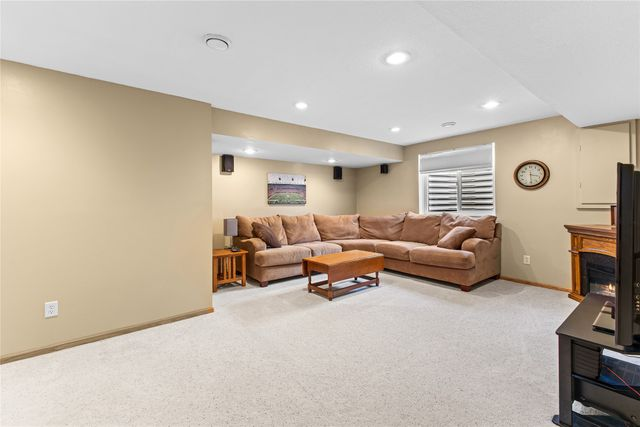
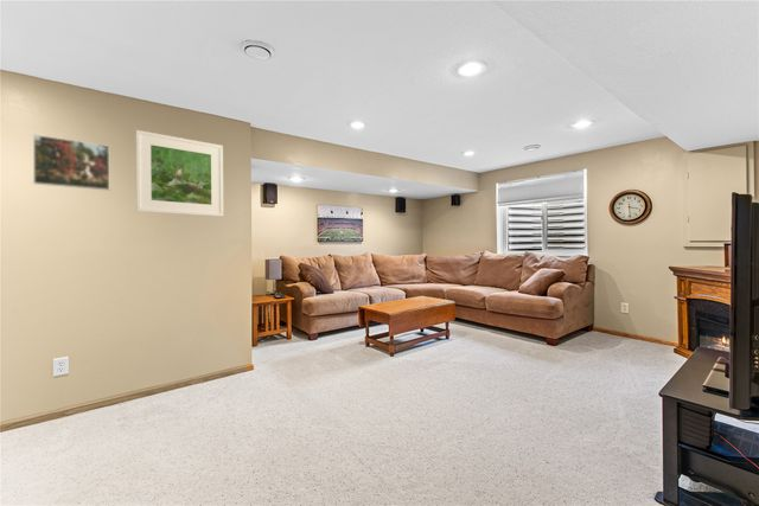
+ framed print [32,133,110,192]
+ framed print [135,129,224,218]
